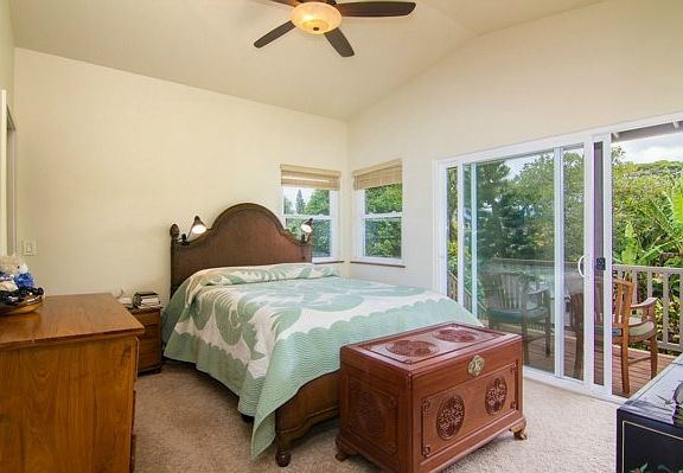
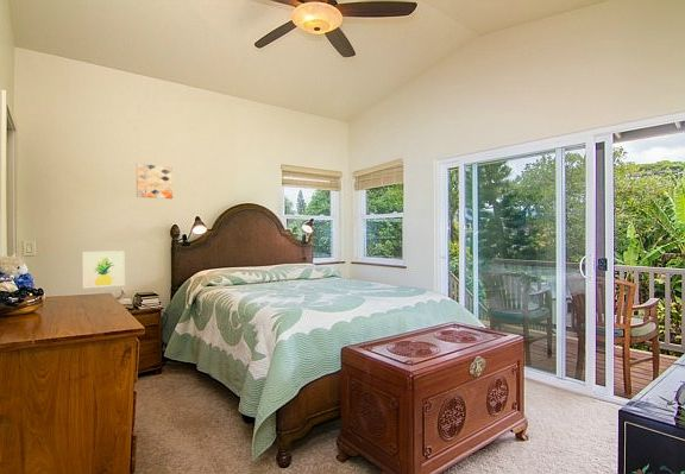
+ wall art [136,163,174,200]
+ wall art [82,249,126,289]
